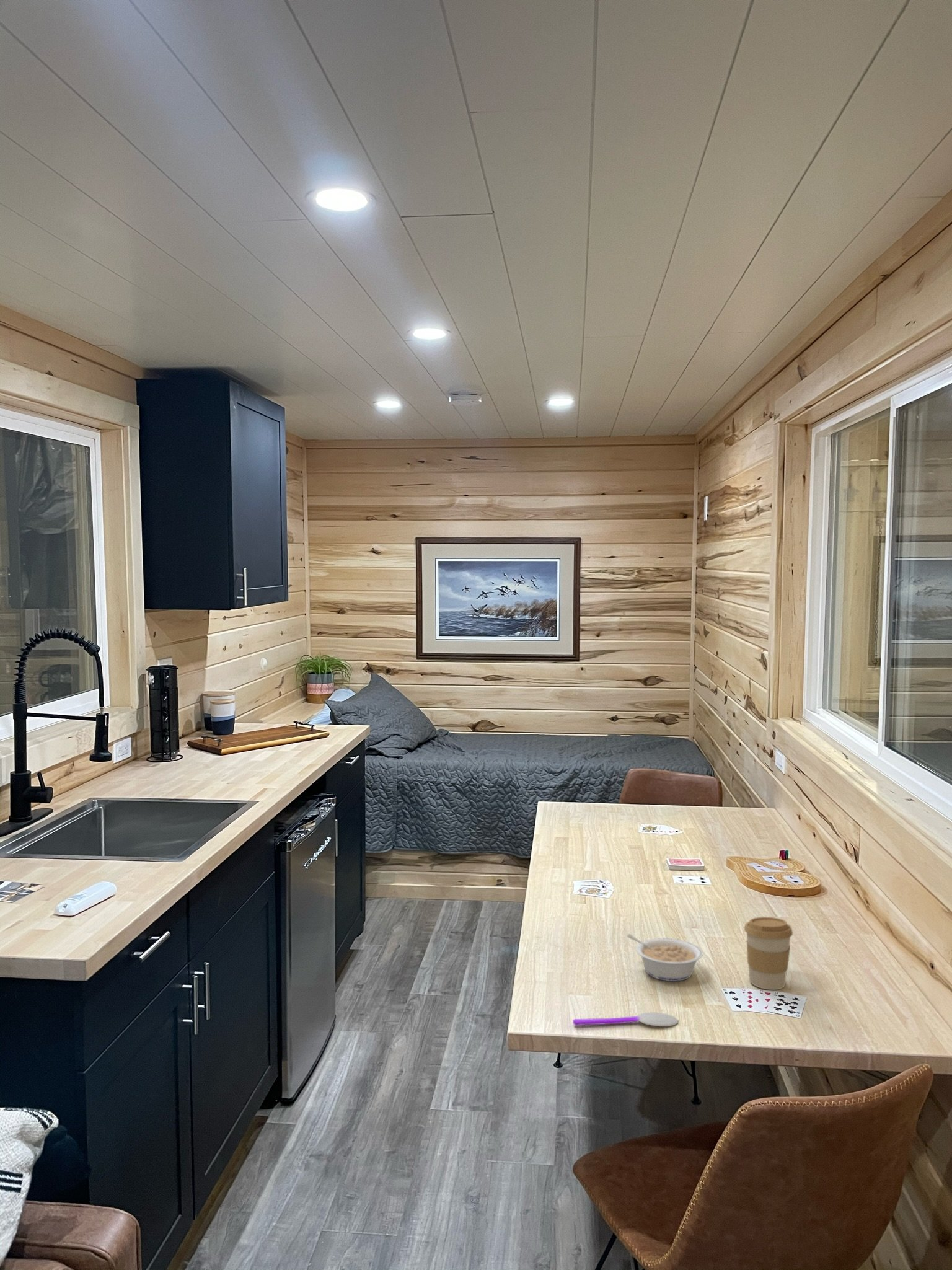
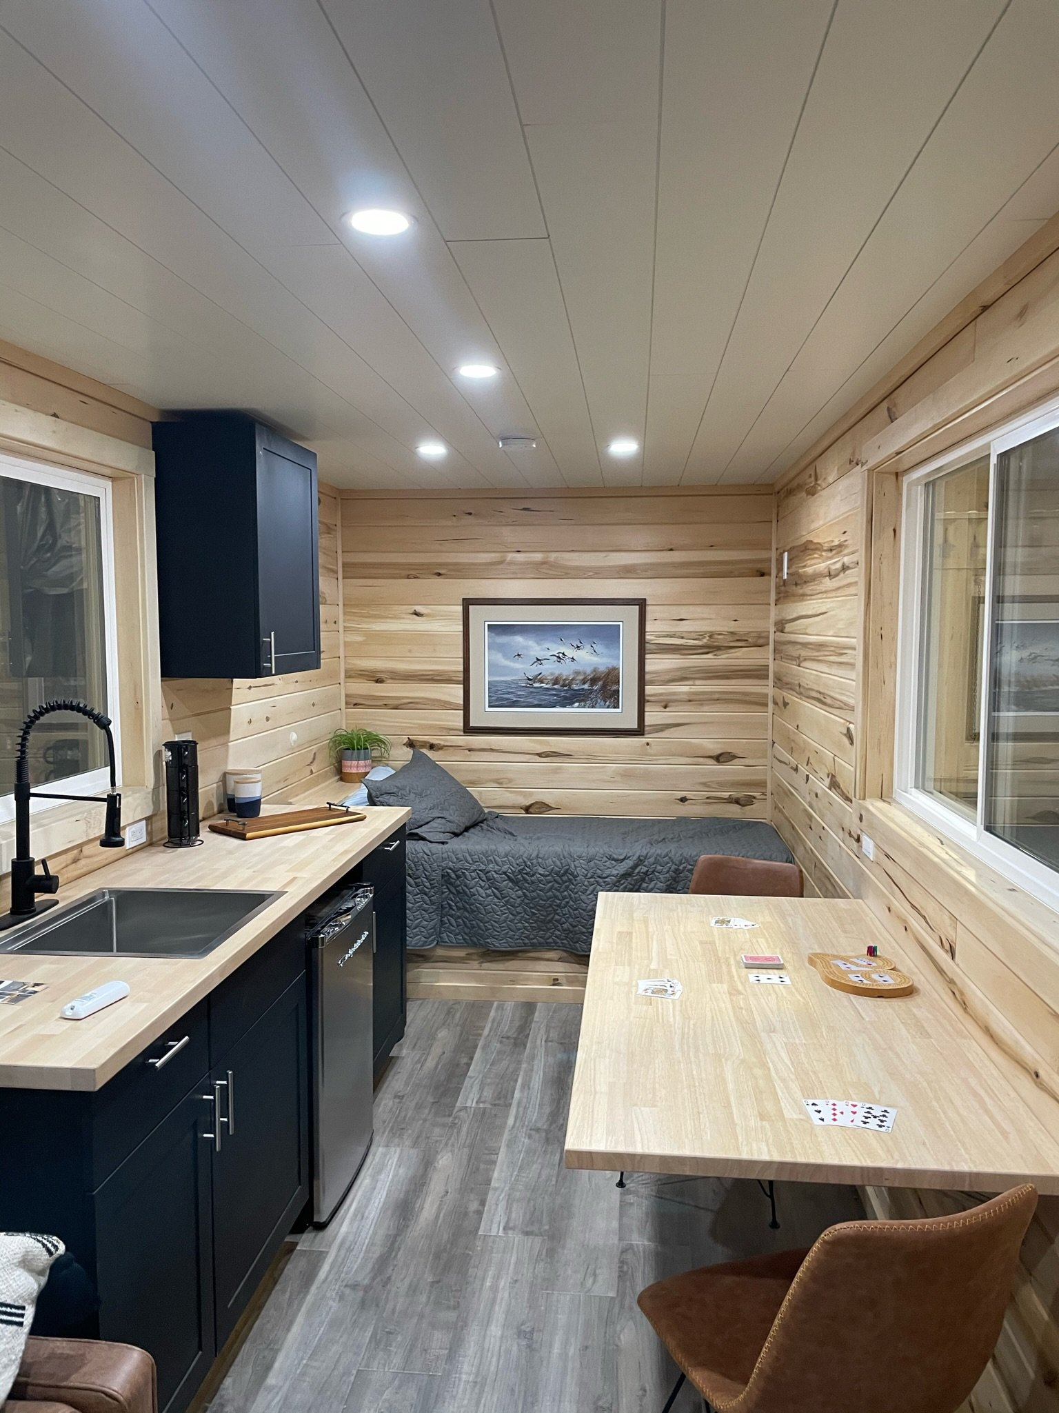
- spoon [572,1012,679,1027]
- coffee cup [744,916,793,990]
- legume [627,933,703,982]
